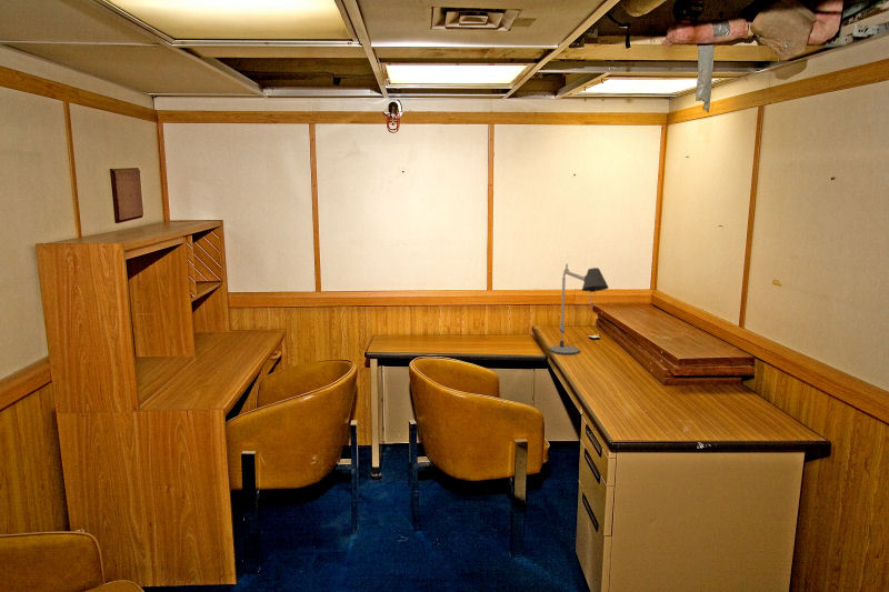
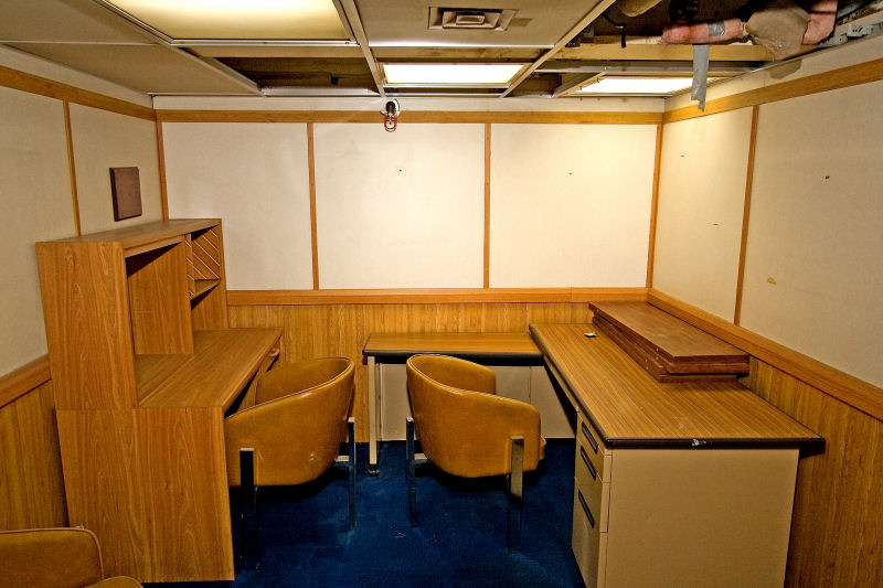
- desk lamp [548,263,610,357]
